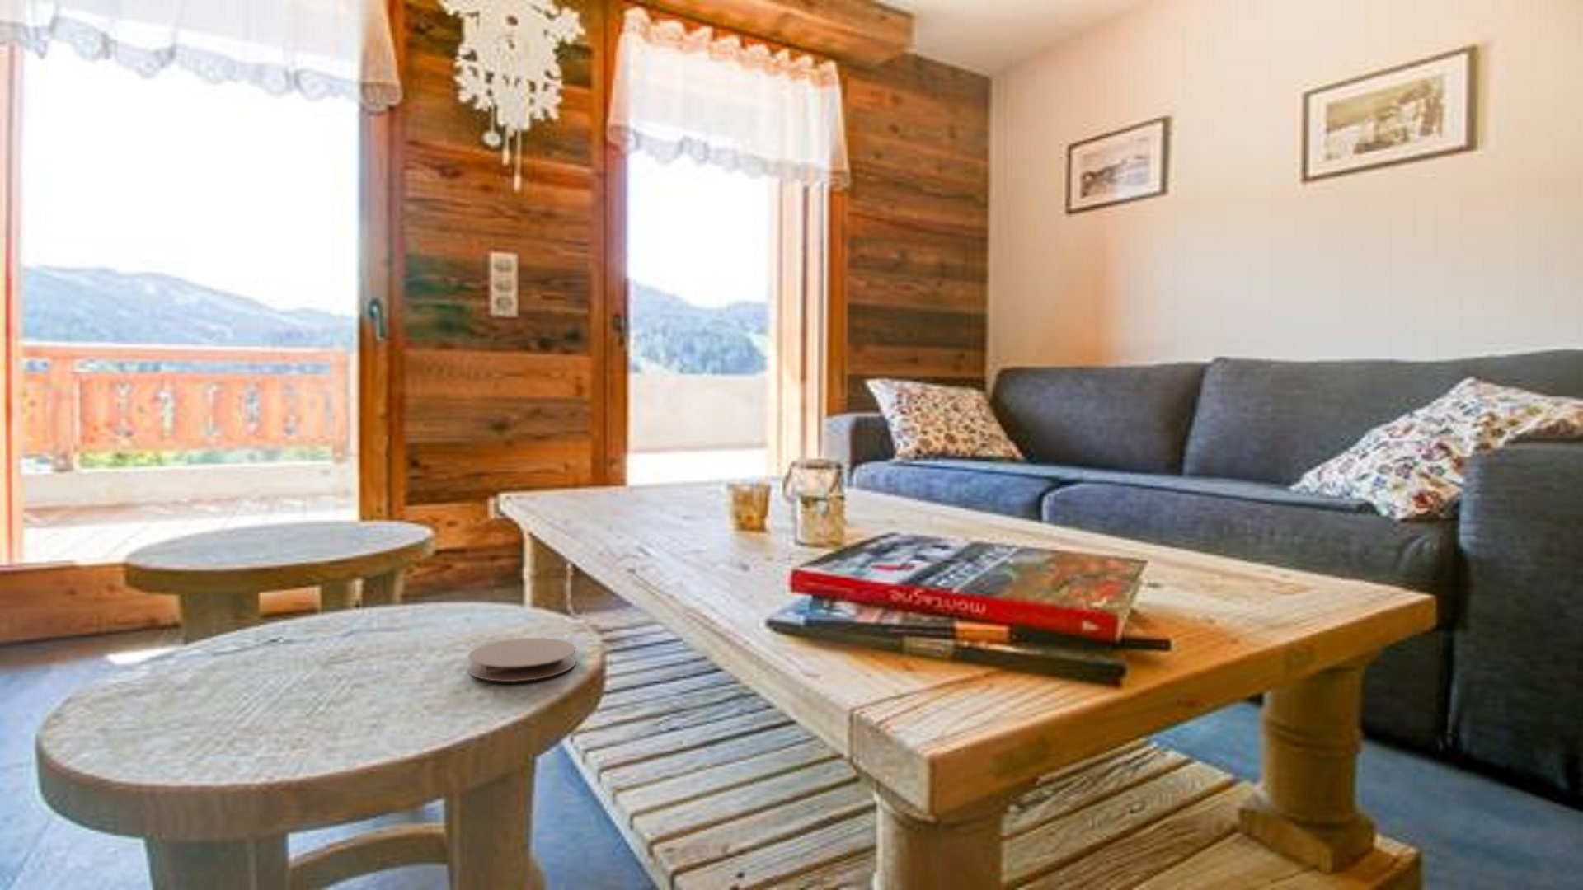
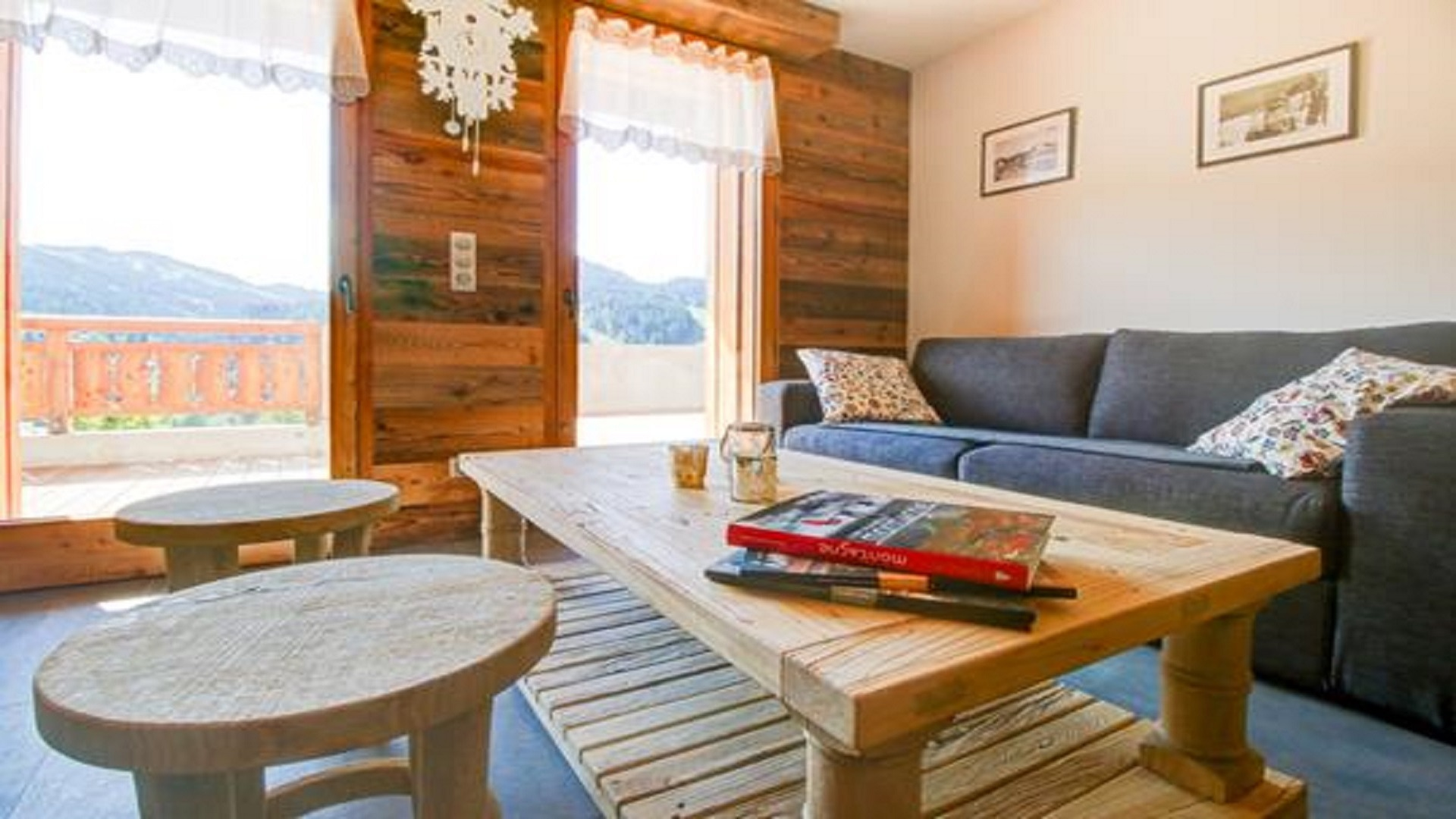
- coaster [468,637,576,682]
